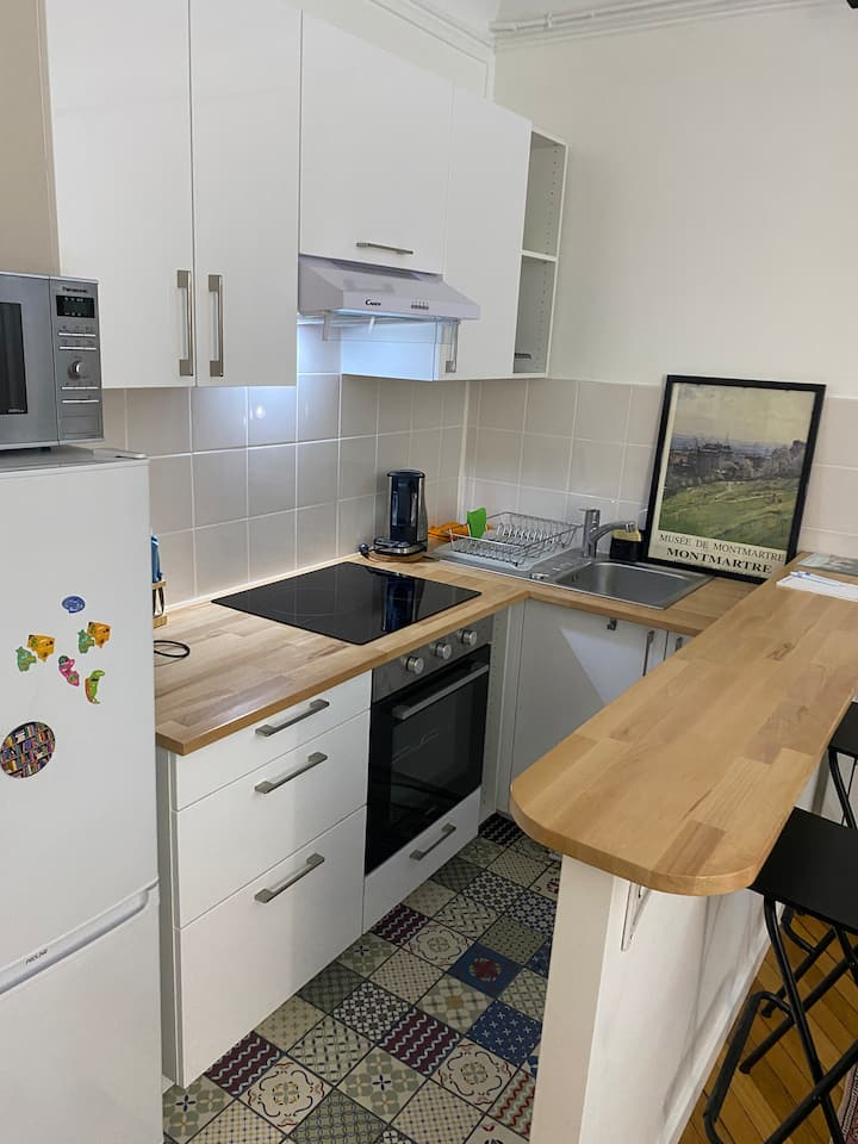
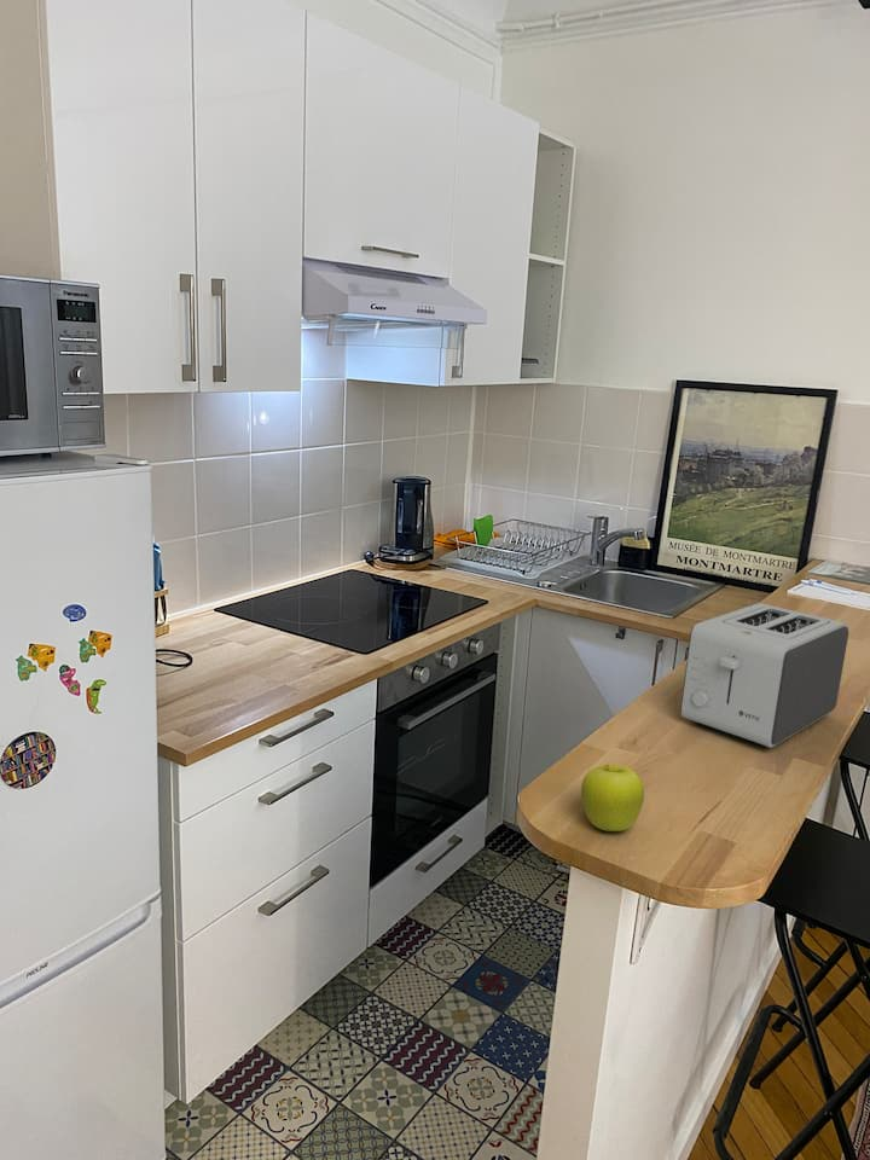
+ toaster [679,602,849,748]
+ fruit [580,764,645,833]
